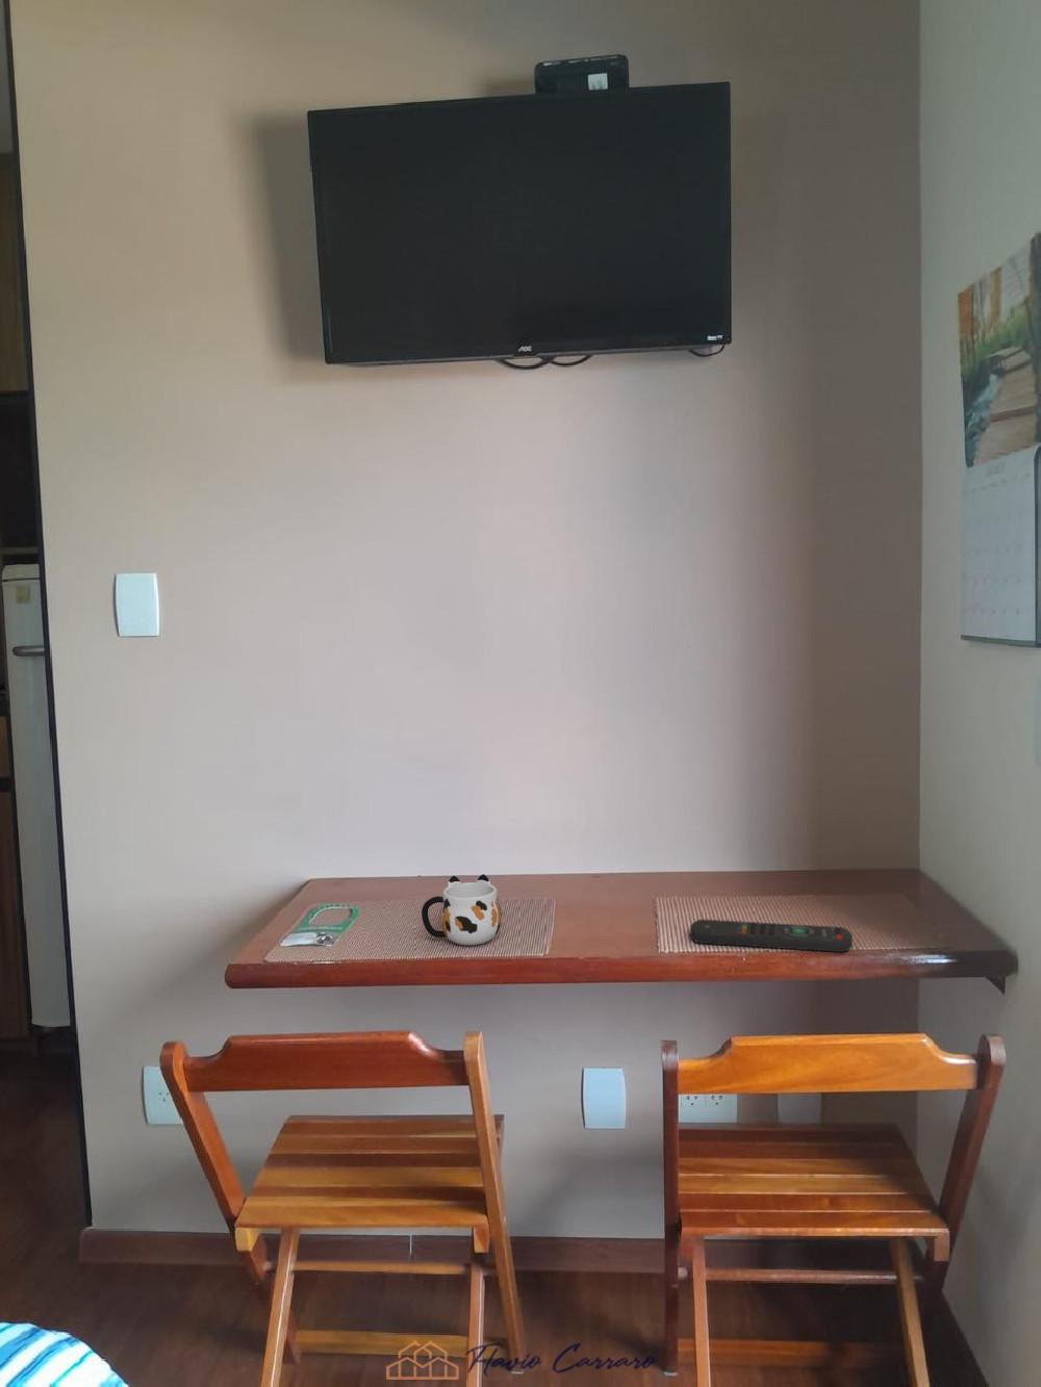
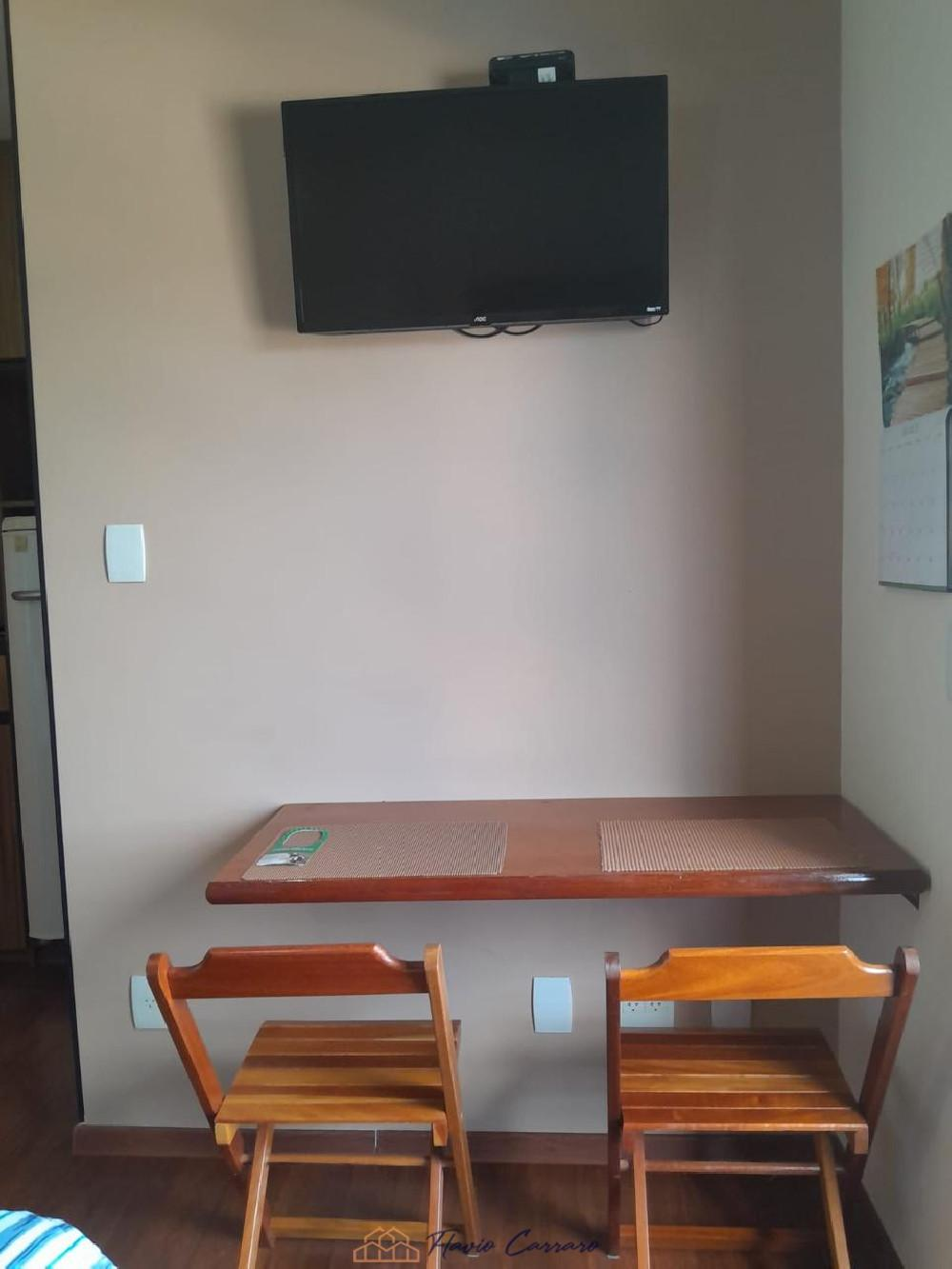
- remote control [689,918,854,953]
- mug [421,873,503,945]
